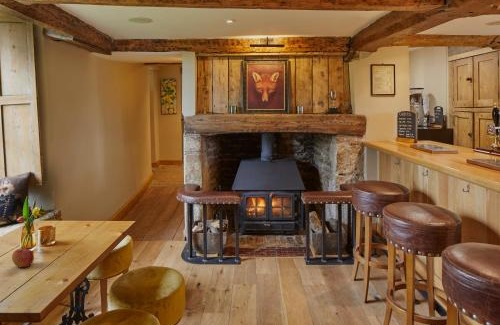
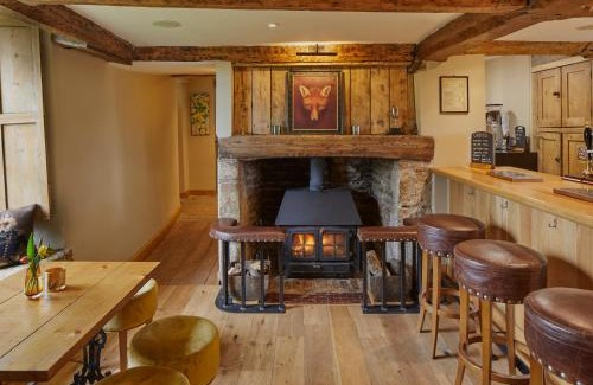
- apple [11,248,35,269]
